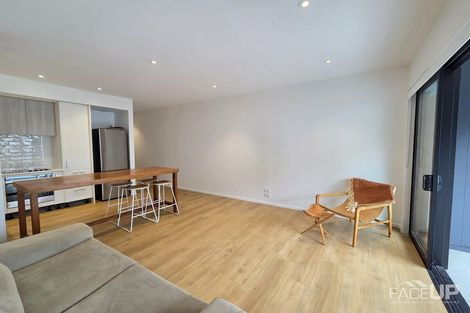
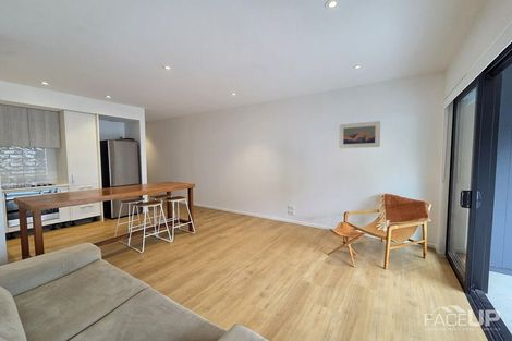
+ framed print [338,120,381,149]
